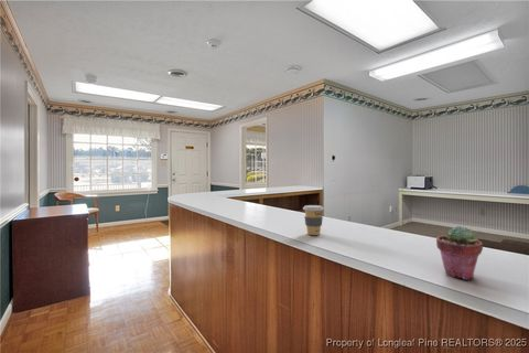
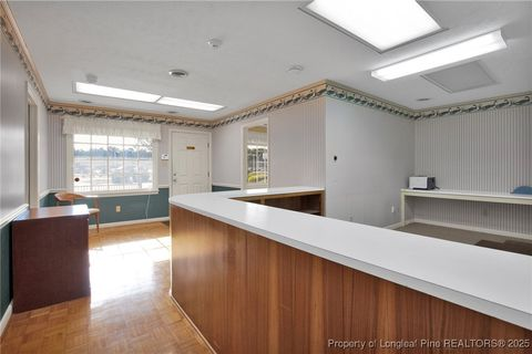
- potted succulent [435,225,484,280]
- coffee cup [302,204,325,236]
